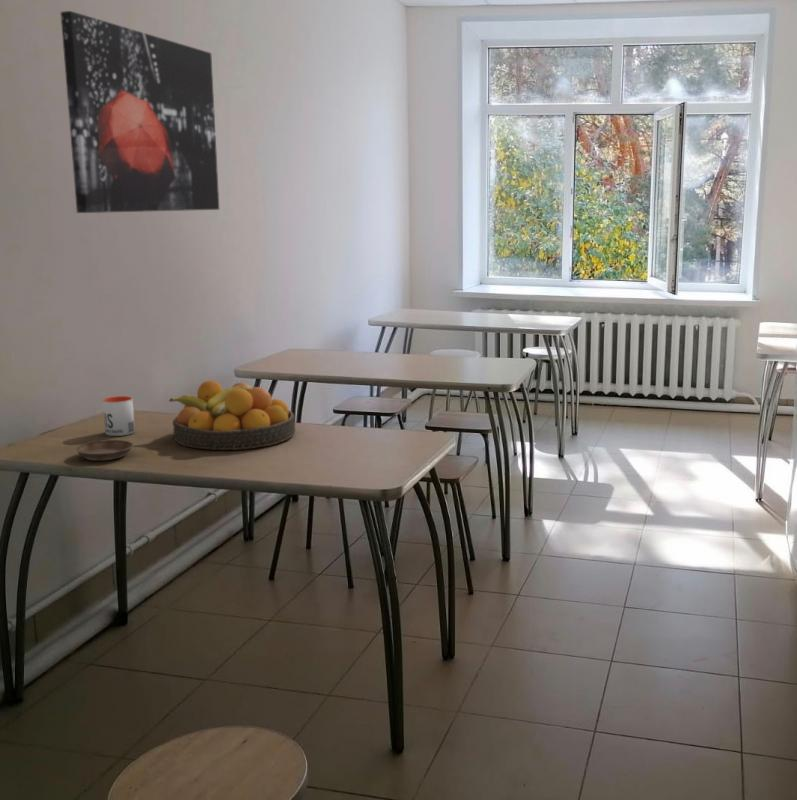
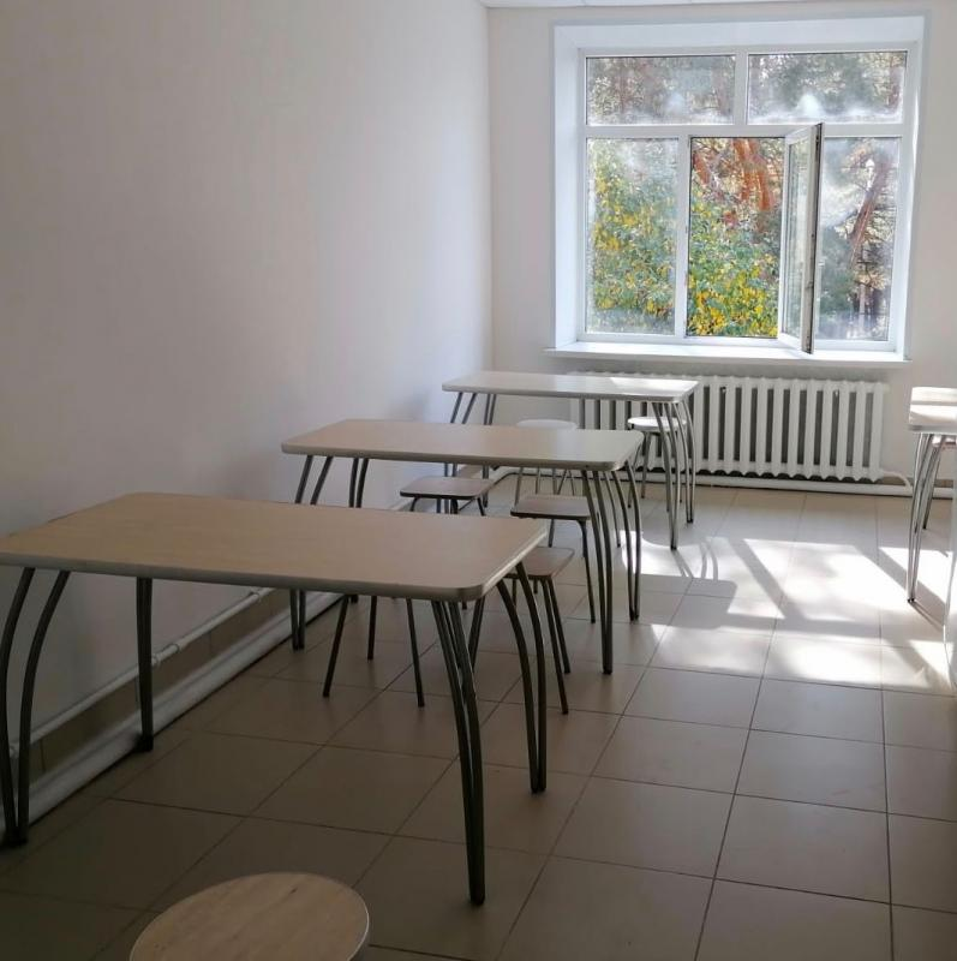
- wall art [60,10,220,214]
- saucer [75,439,134,462]
- mug [102,395,136,437]
- fruit bowl [168,380,296,451]
